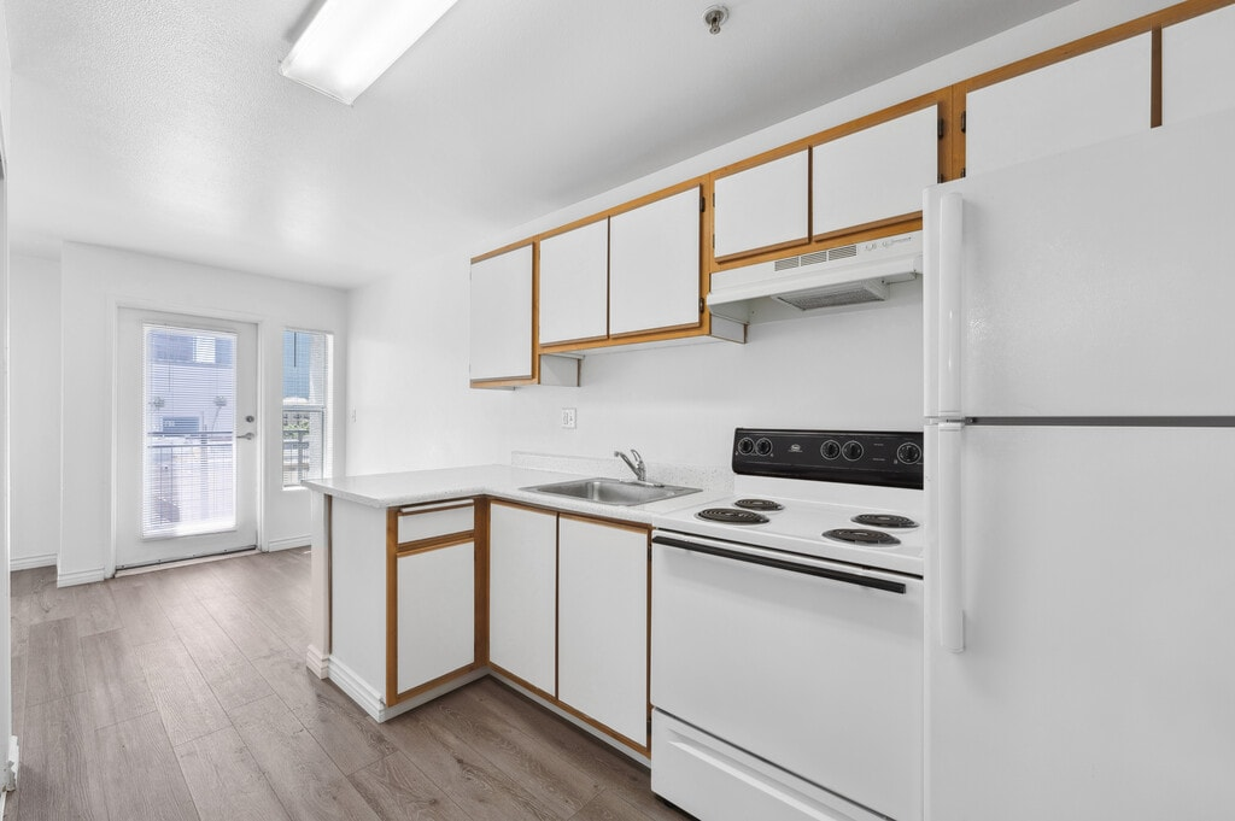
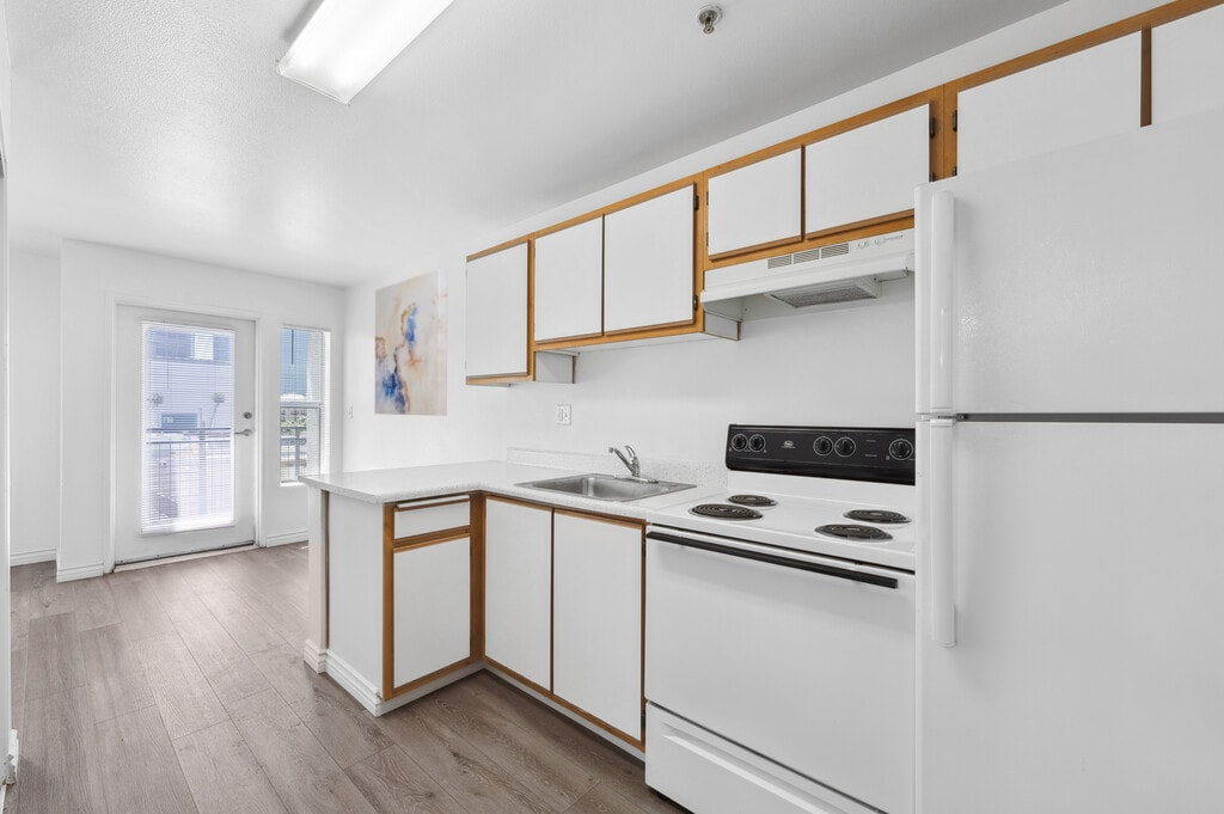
+ wall art [374,268,448,417]
